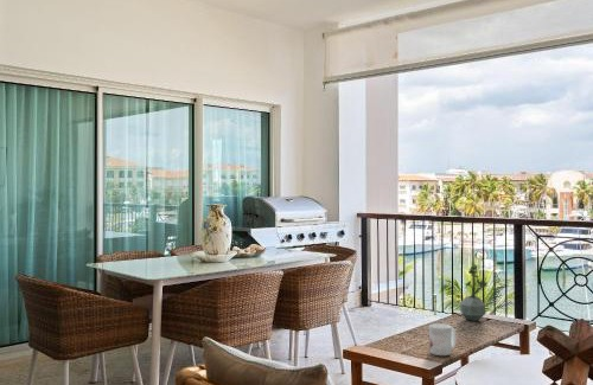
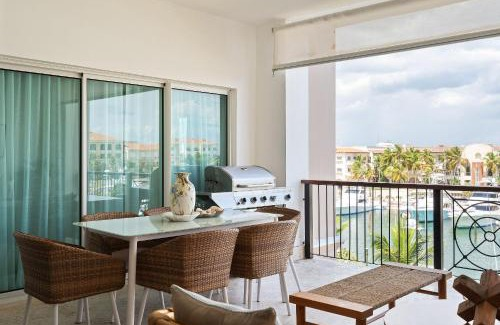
- potted plant [459,263,490,322]
- mug [428,322,457,357]
